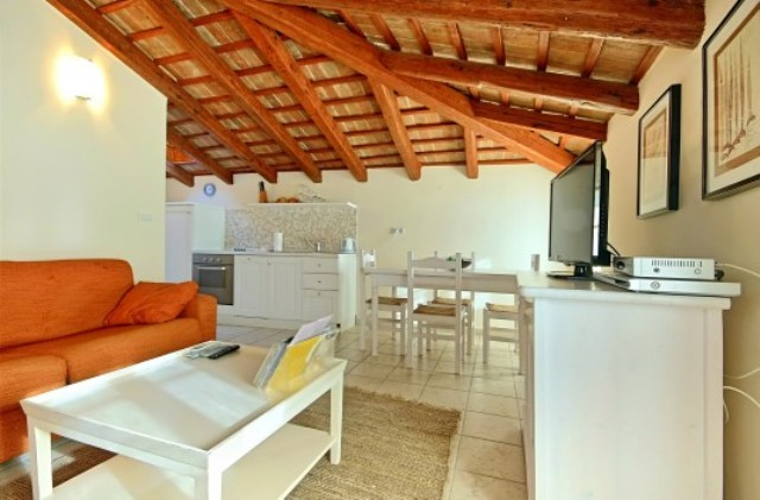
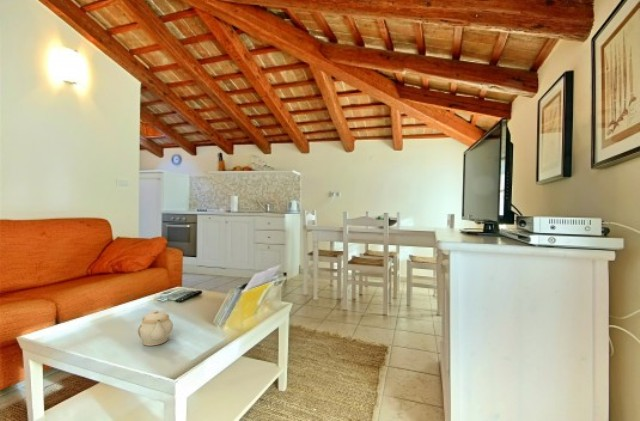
+ teapot [137,309,174,347]
